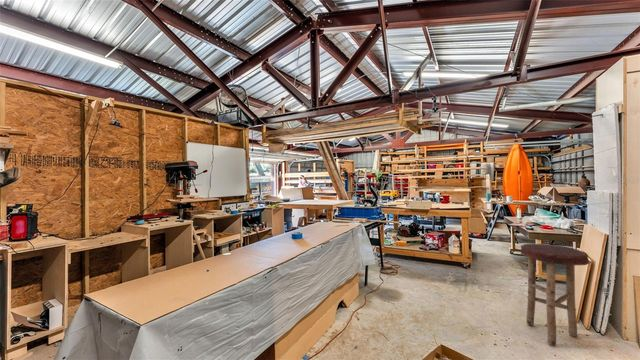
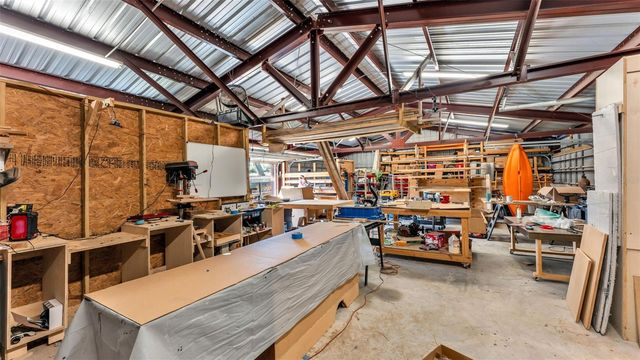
- stool [520,243,591,347]
